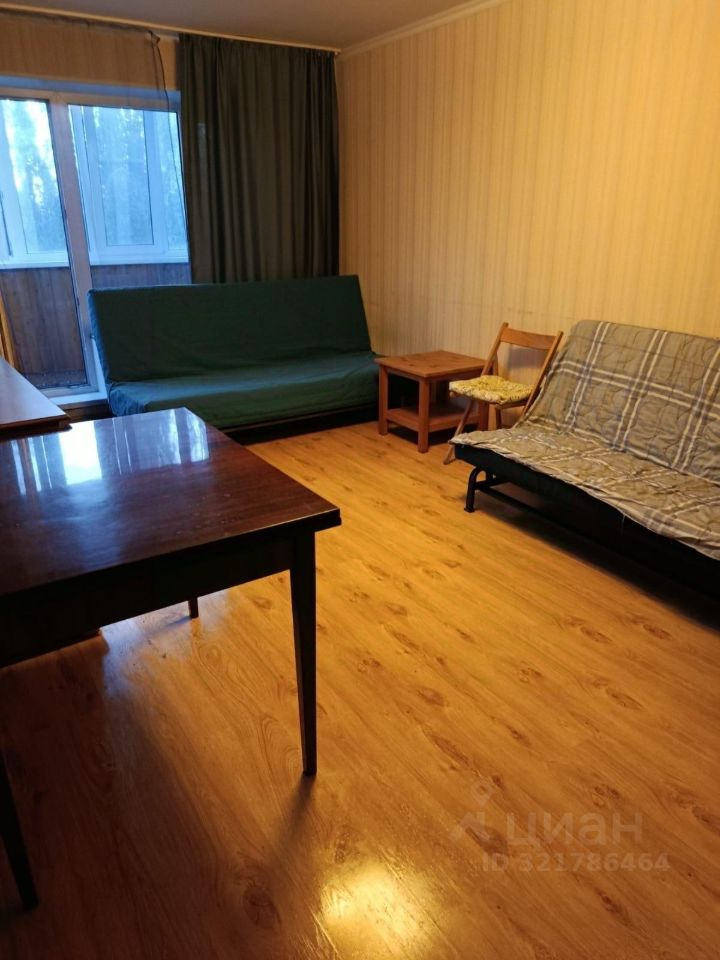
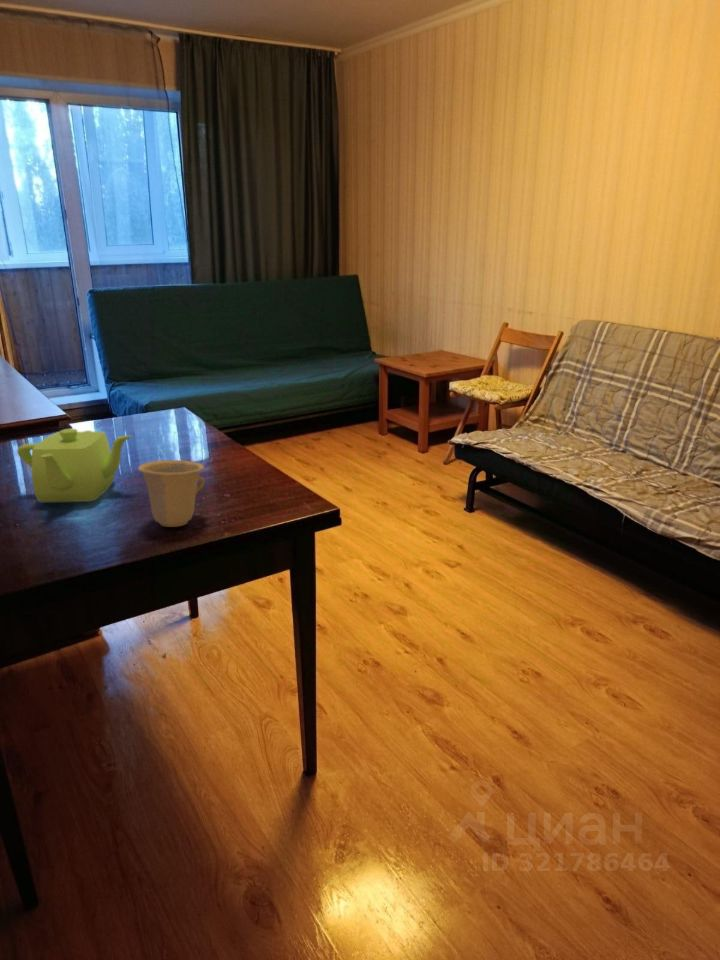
+ teapot [17,428,133,503]
+ cup [137,459,206,528]
